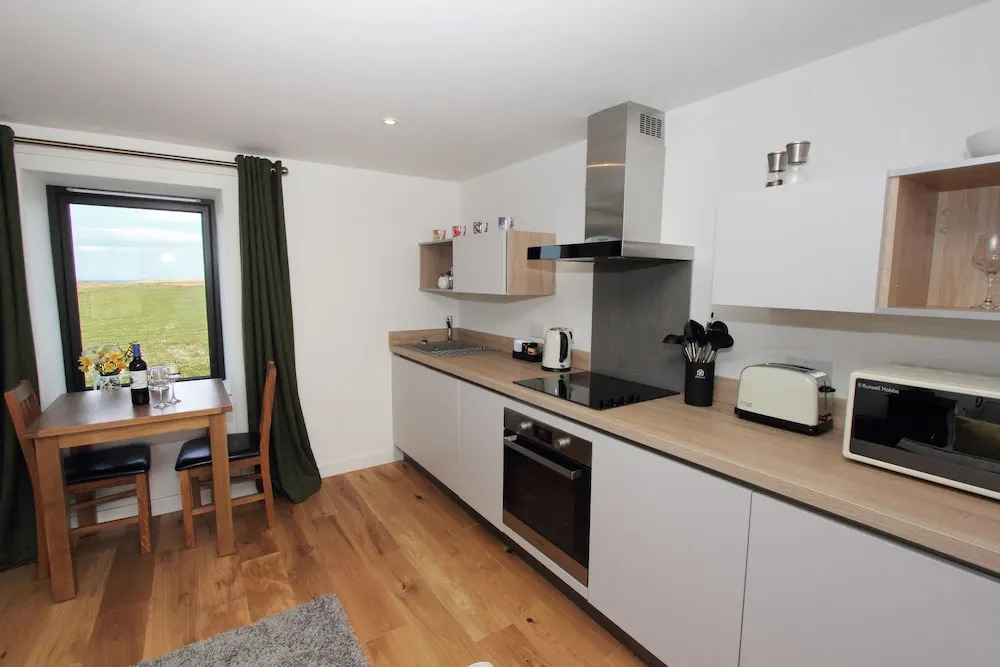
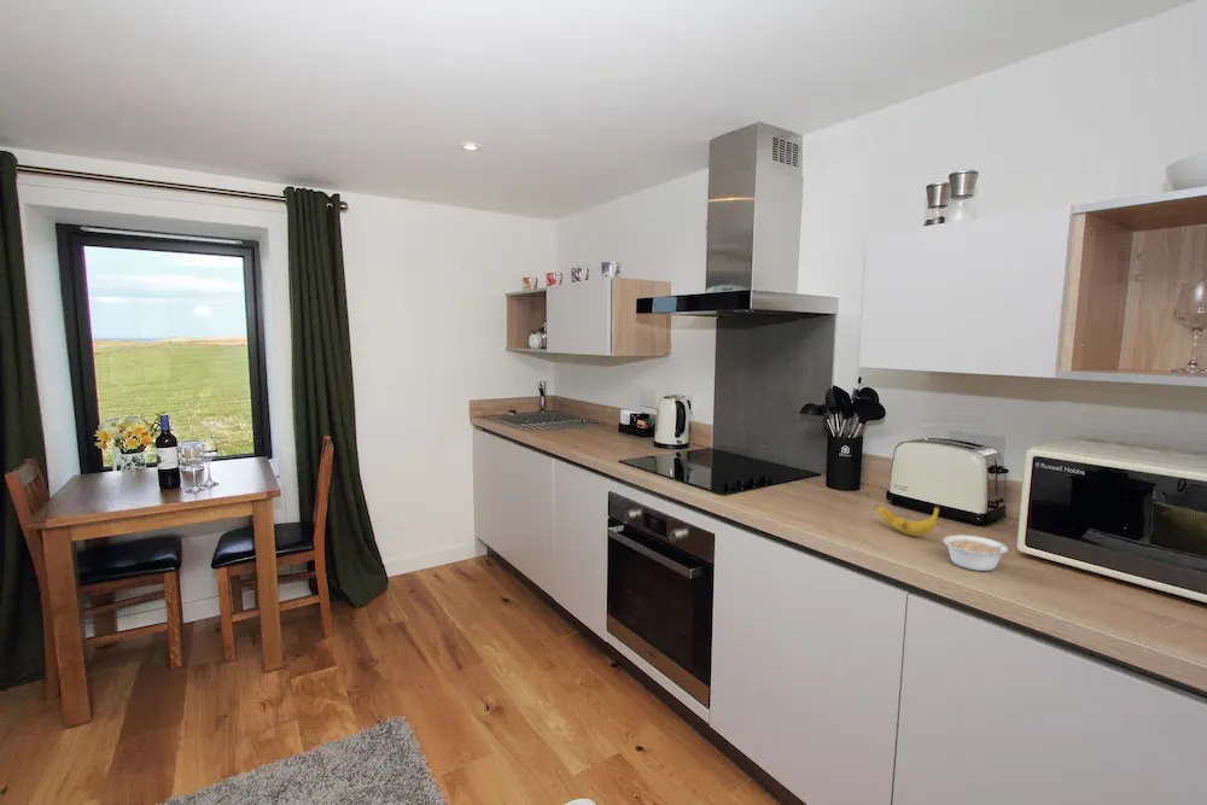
+ banana [875,503,940,537]
+ legume [941,533,1020,572]
